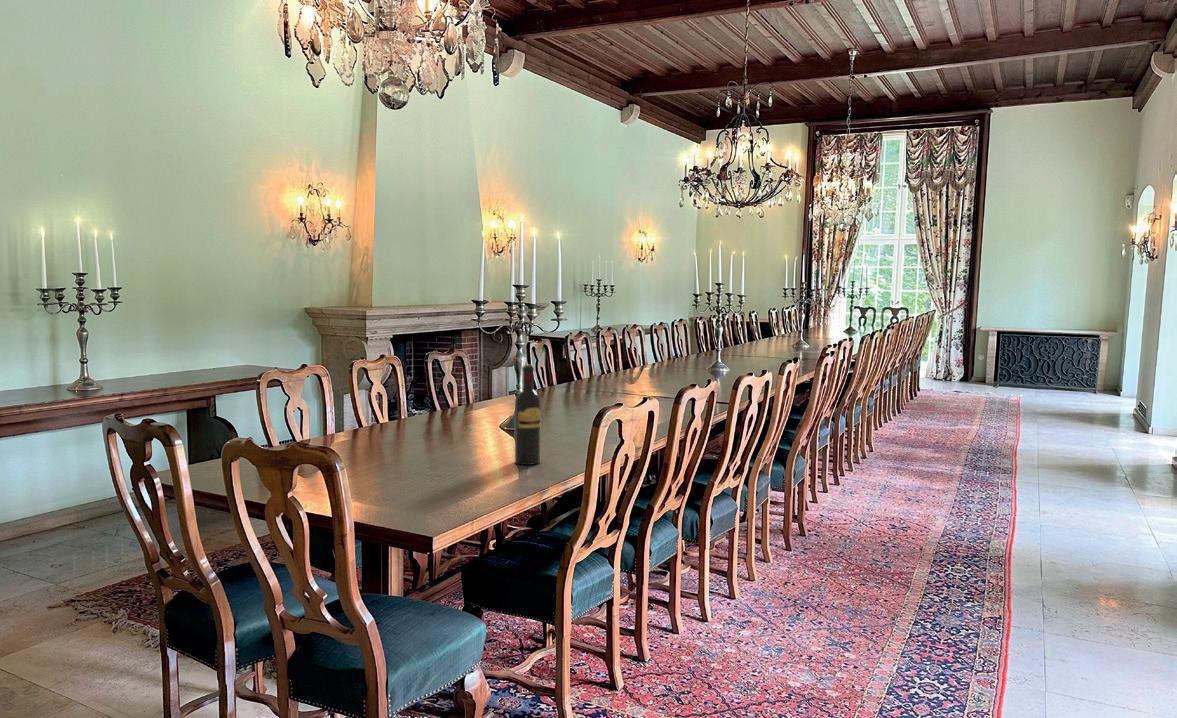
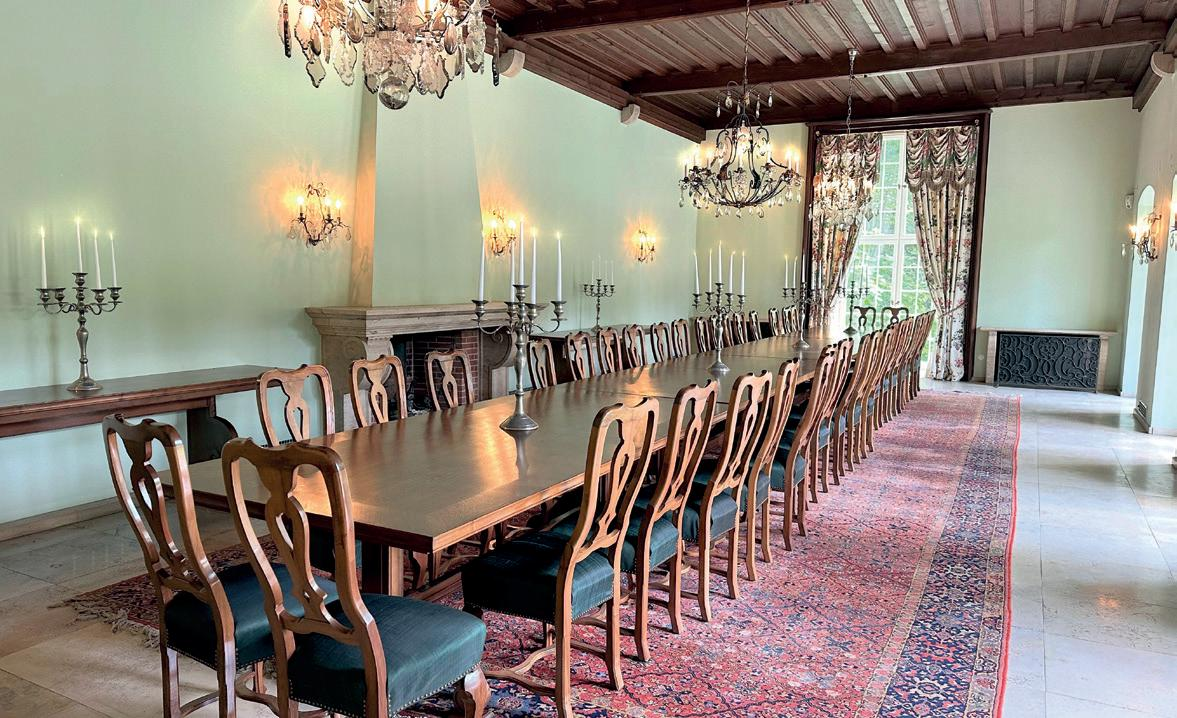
- wine bottle [514,364,542,466]
